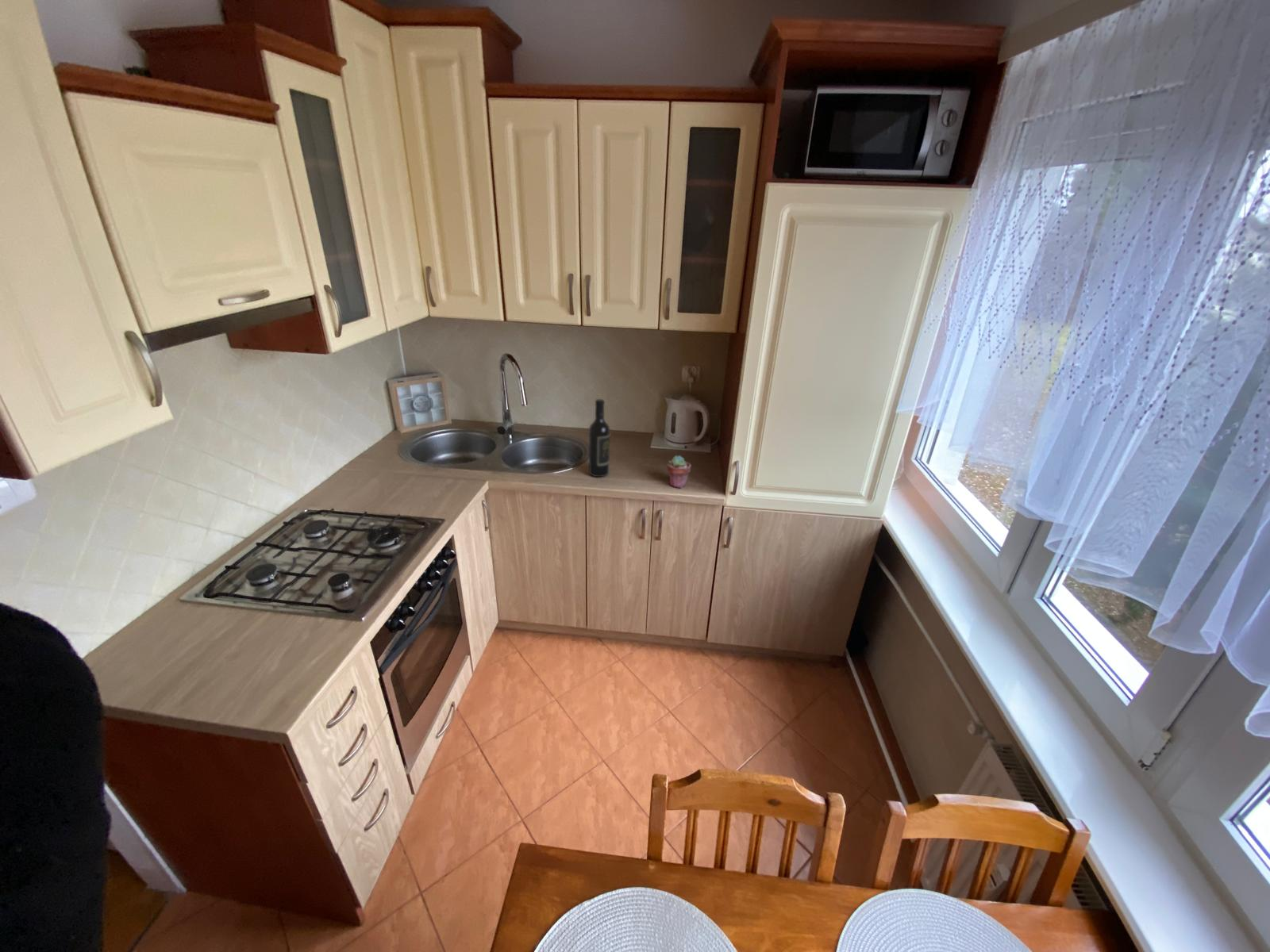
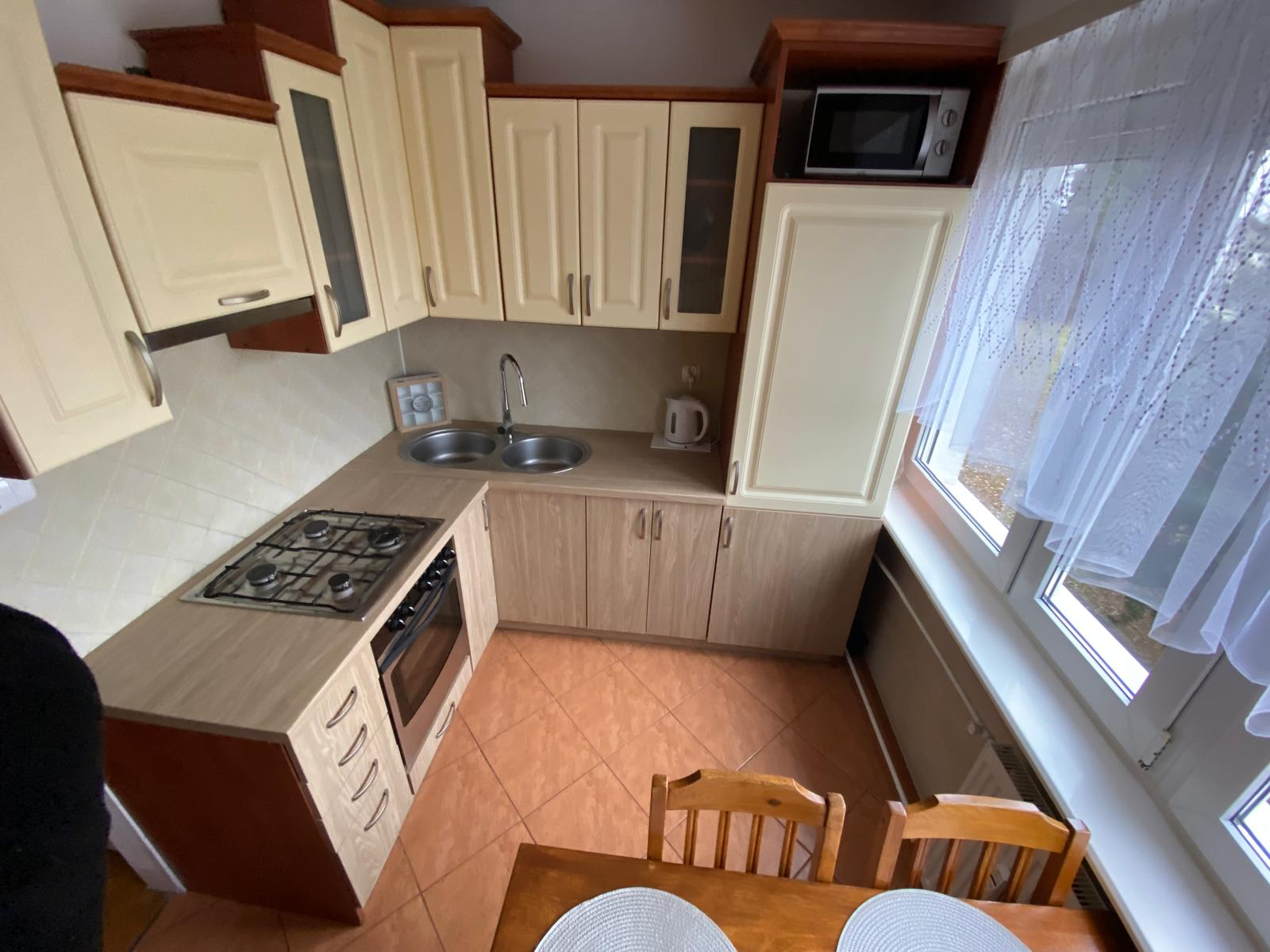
- wine bottle [588,398,611,478]
- potted succulent [667,455,691,489]
